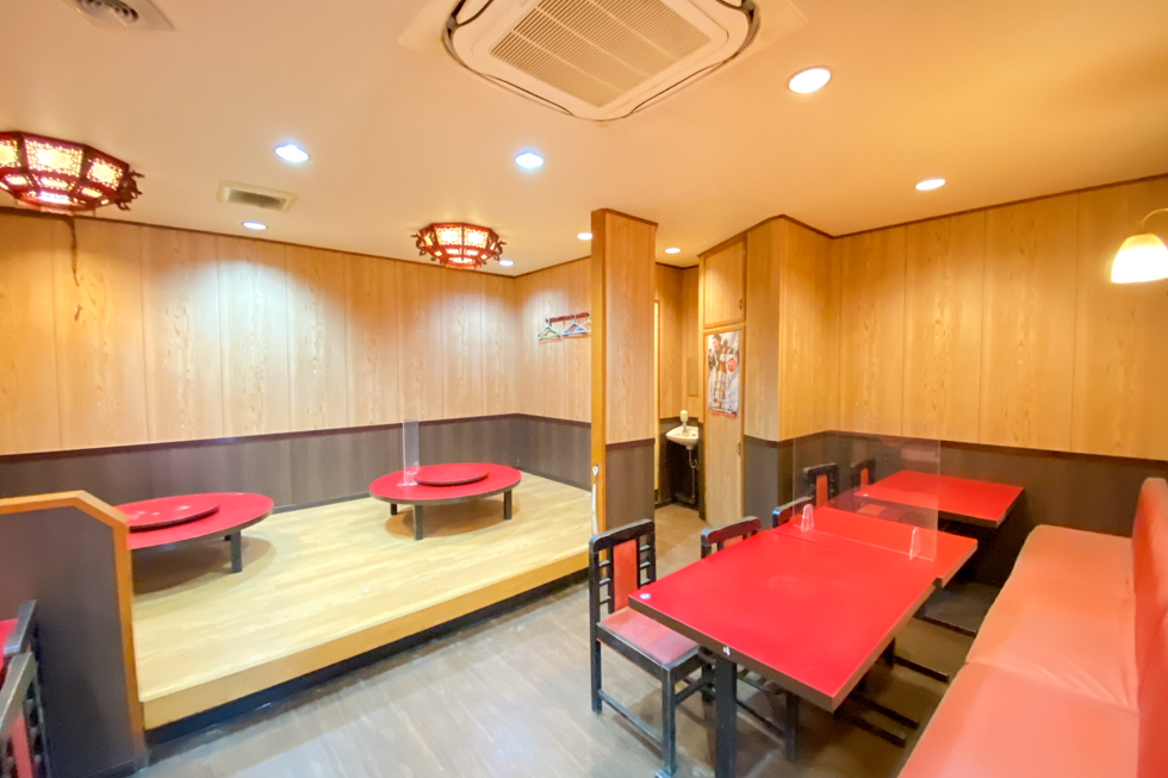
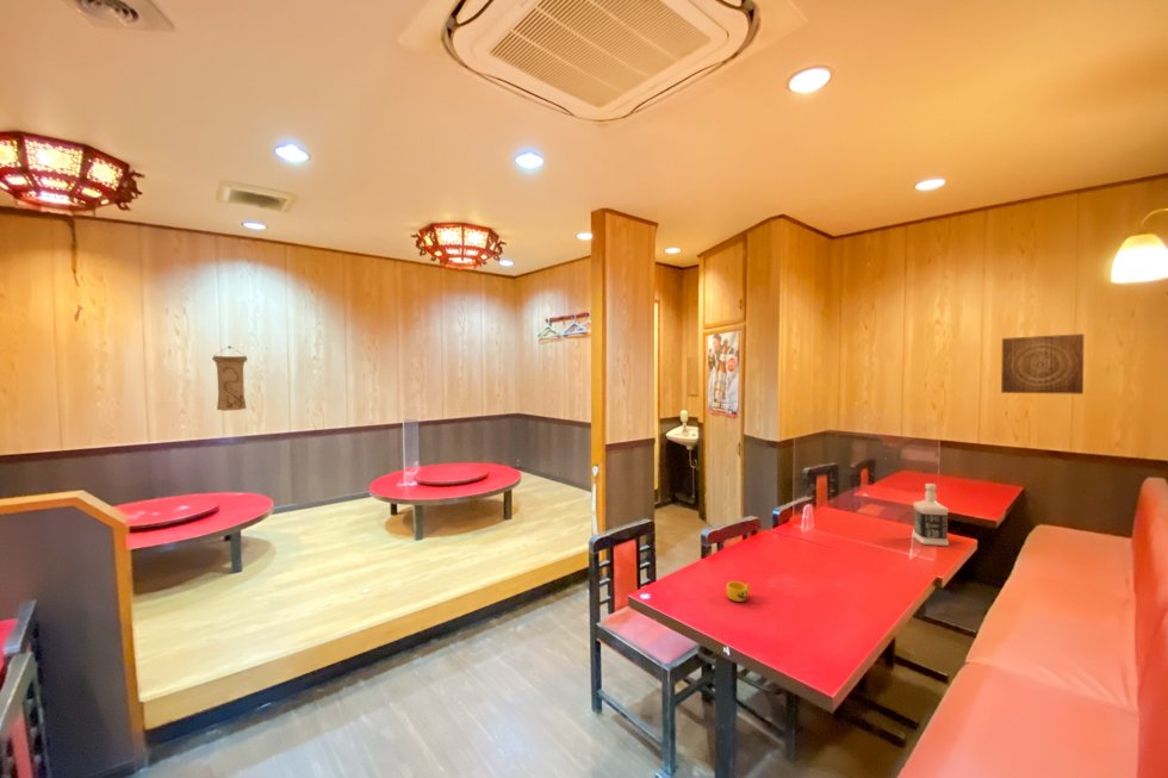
+ bottle [912,483,950,547]
+ cup [726,580,751,603]
+ wall scroll [211,344,248,412]
+ wall art [1000,332,1085,396]
